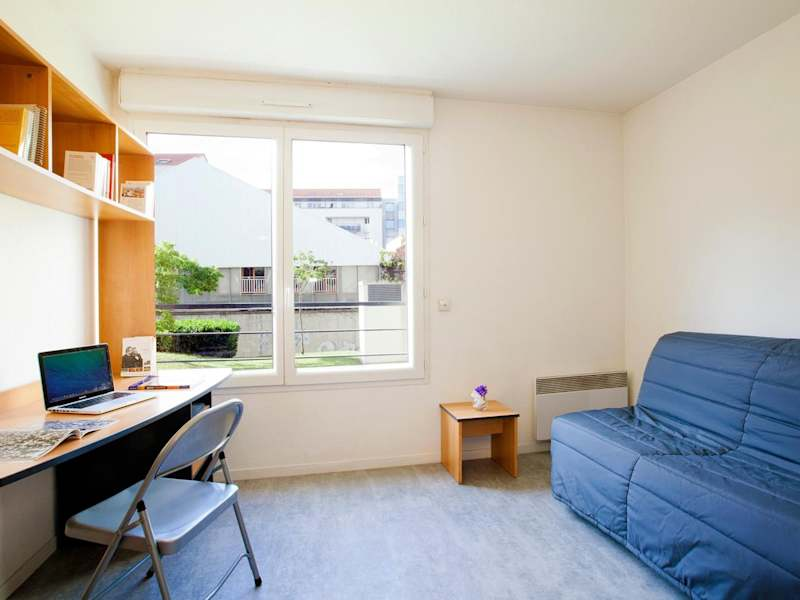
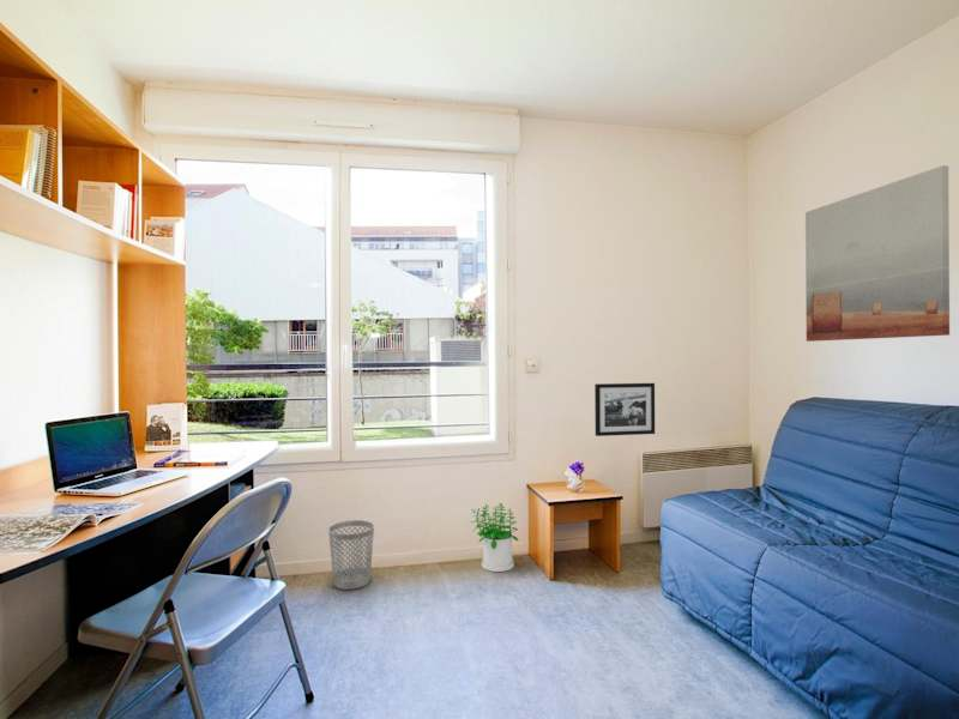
+ wall art [804,164,951,343]
+ potted plant [470,502,519,573]
+ wastebasket [327,519,375,591]
+ picture frame [593,382,656,437]
